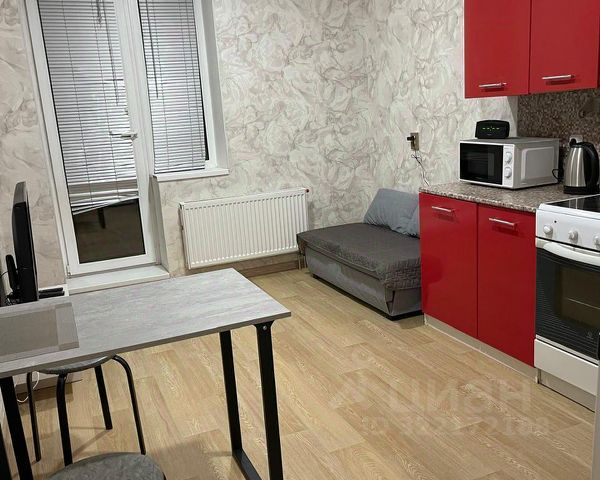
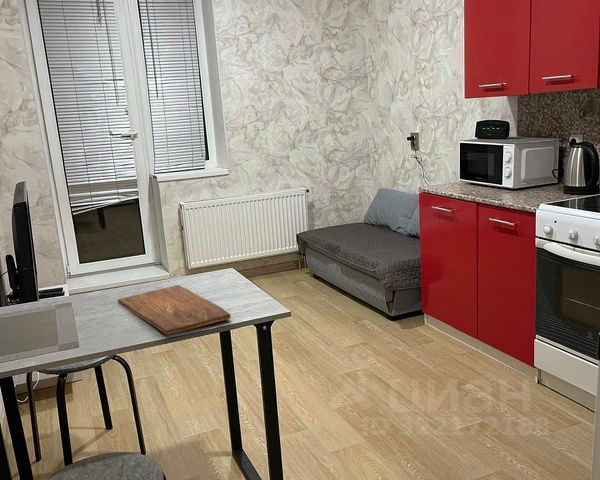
+ cutting board [117,284,232,336]
